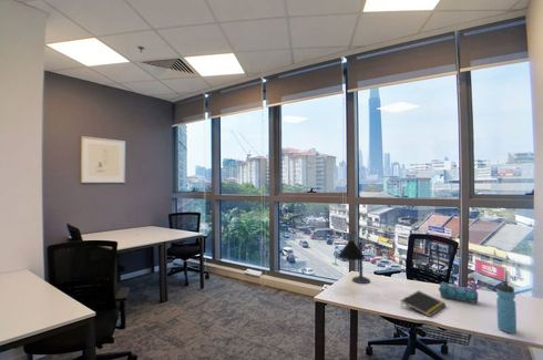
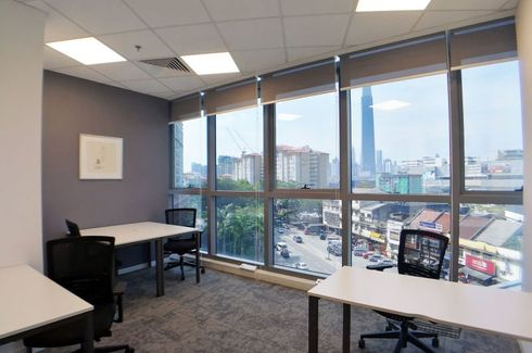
- notepad [400,289,447,318]
- water bottle [495,280,518,335]
- desk lamp [337,230,371,285]
- pencil case [438,281,479,304]
